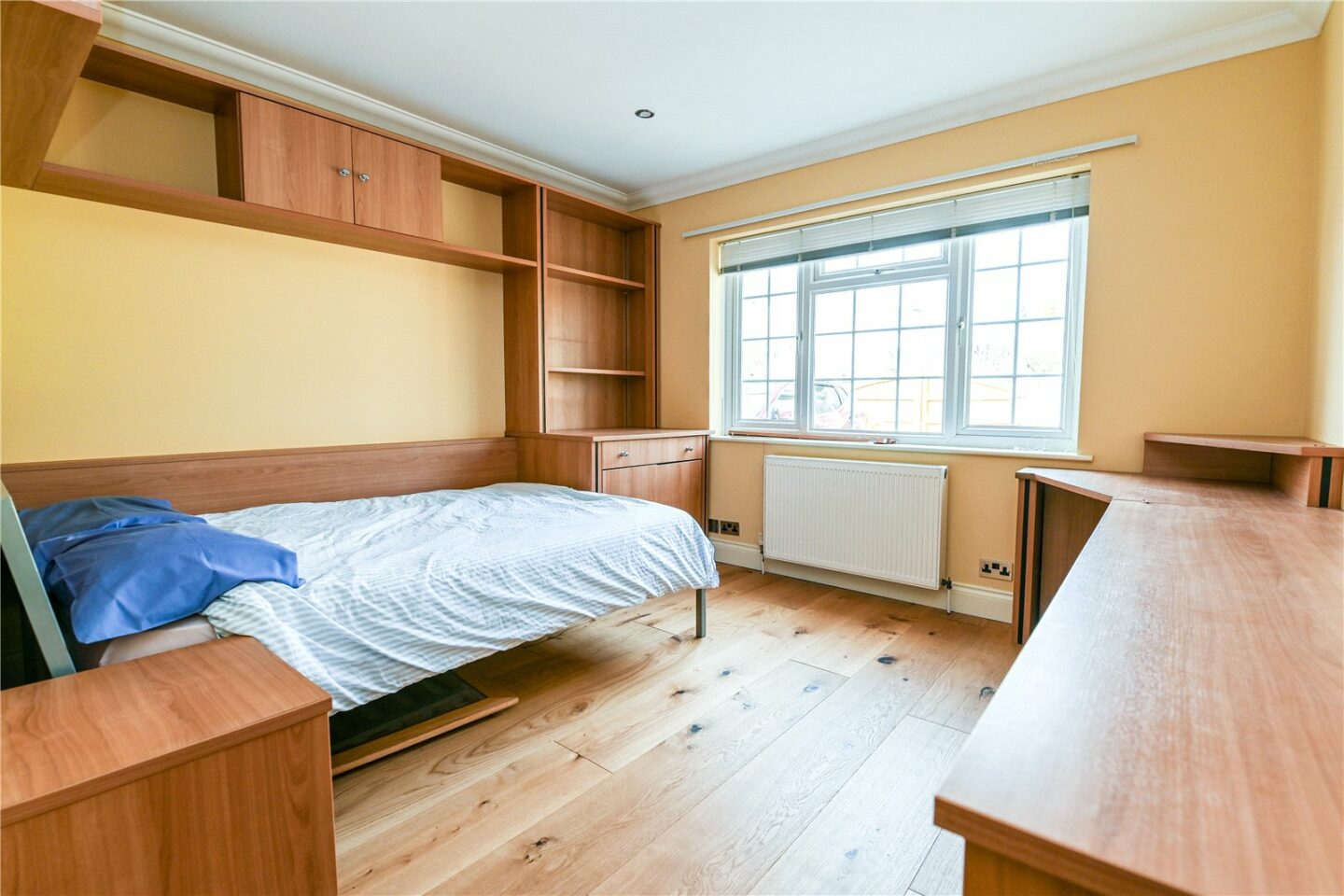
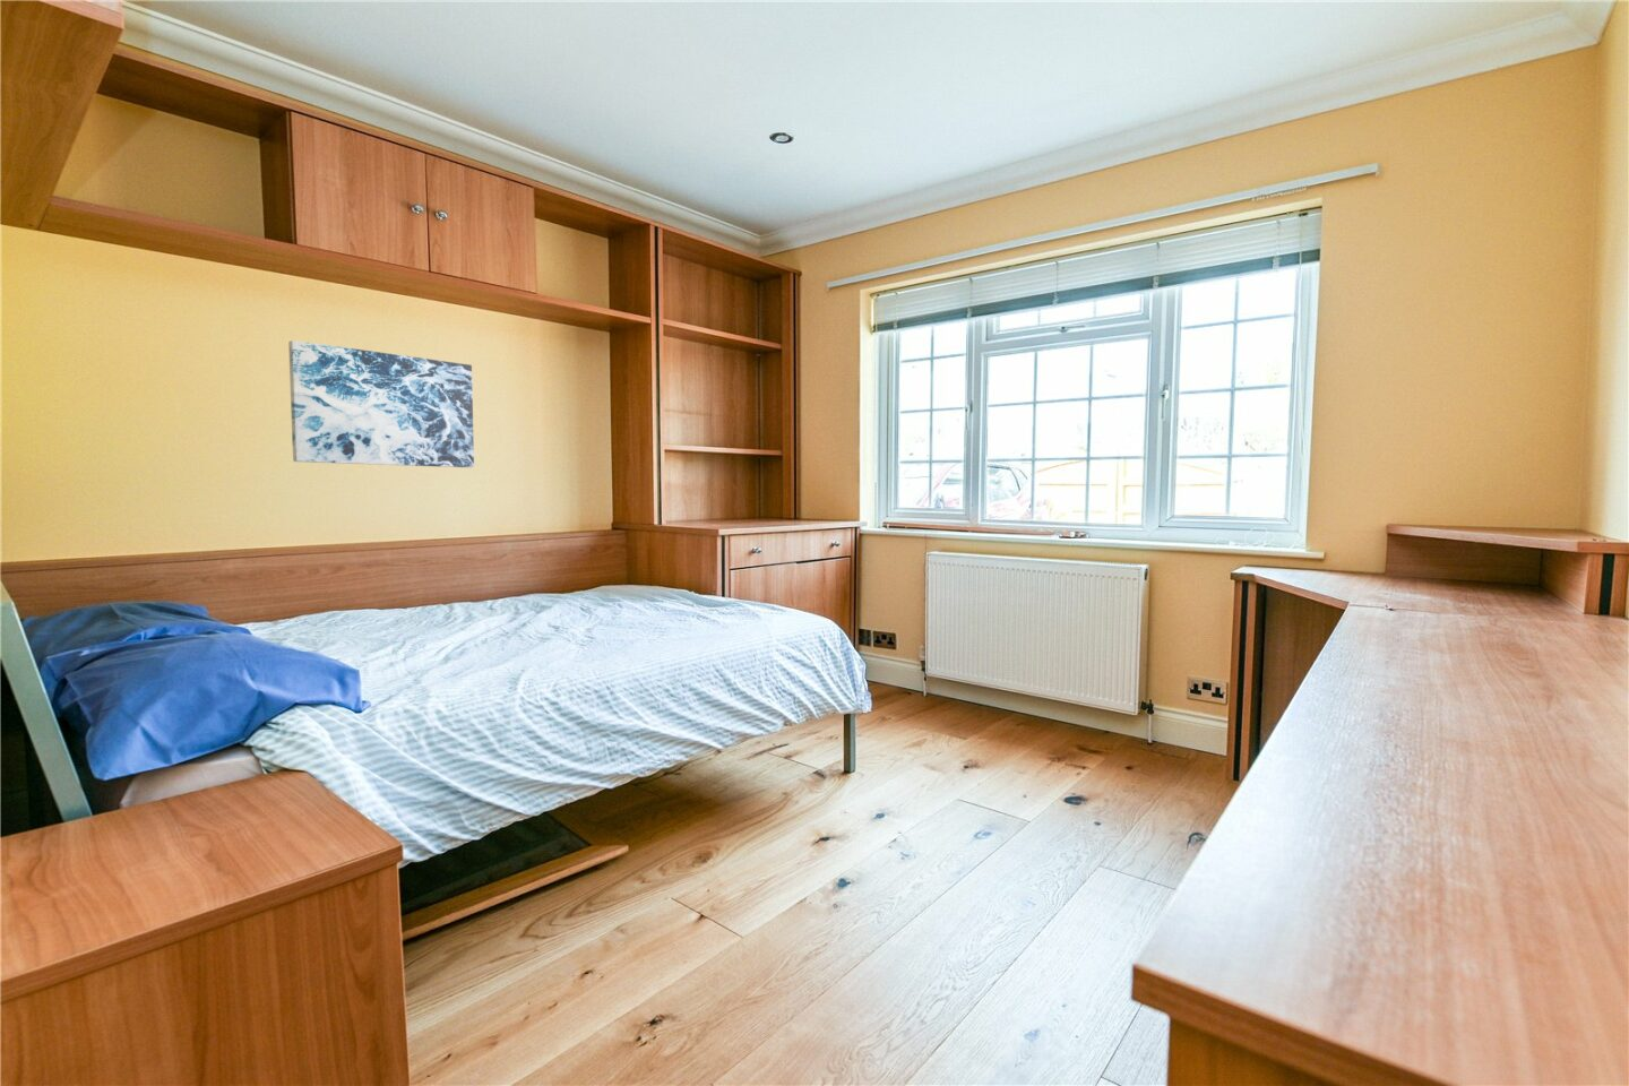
+ wall art [287,339,475,468]
